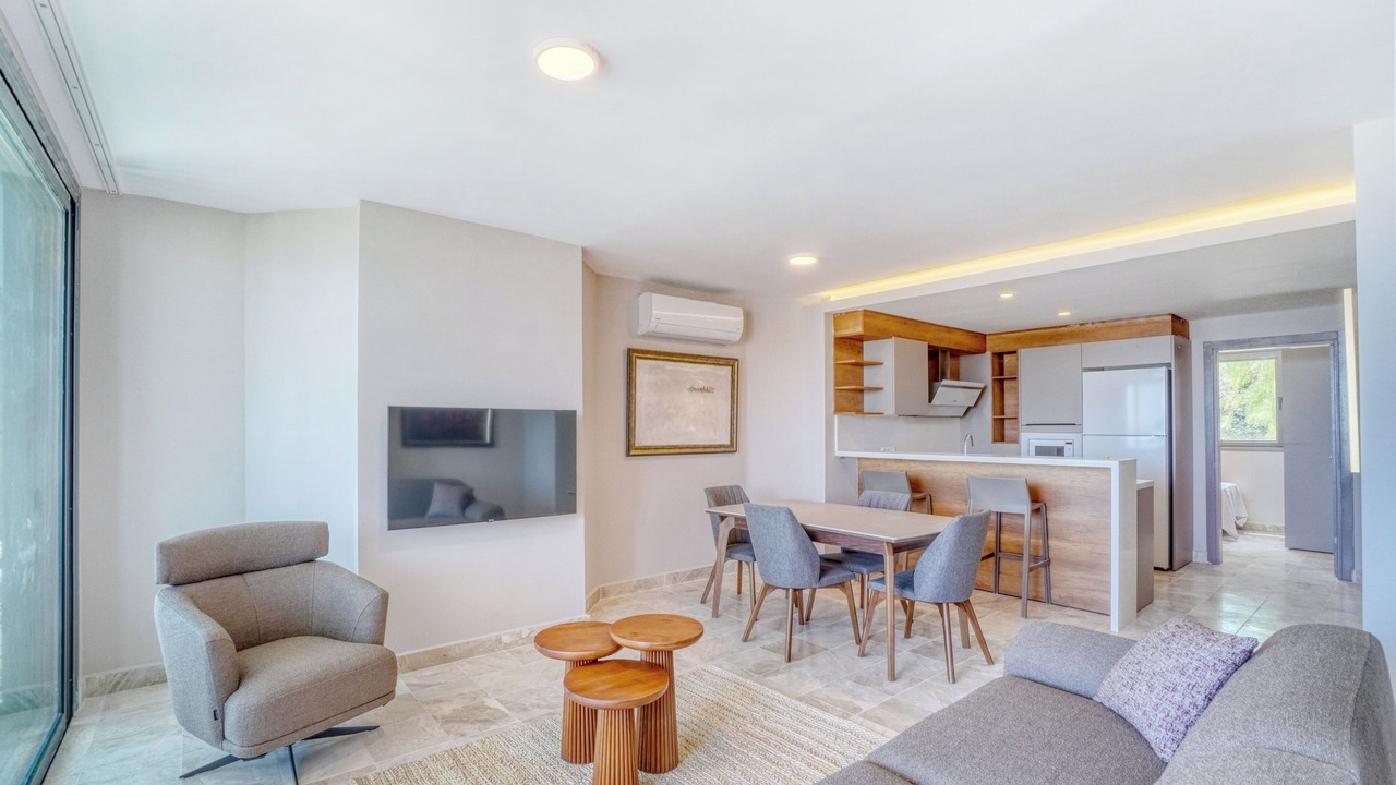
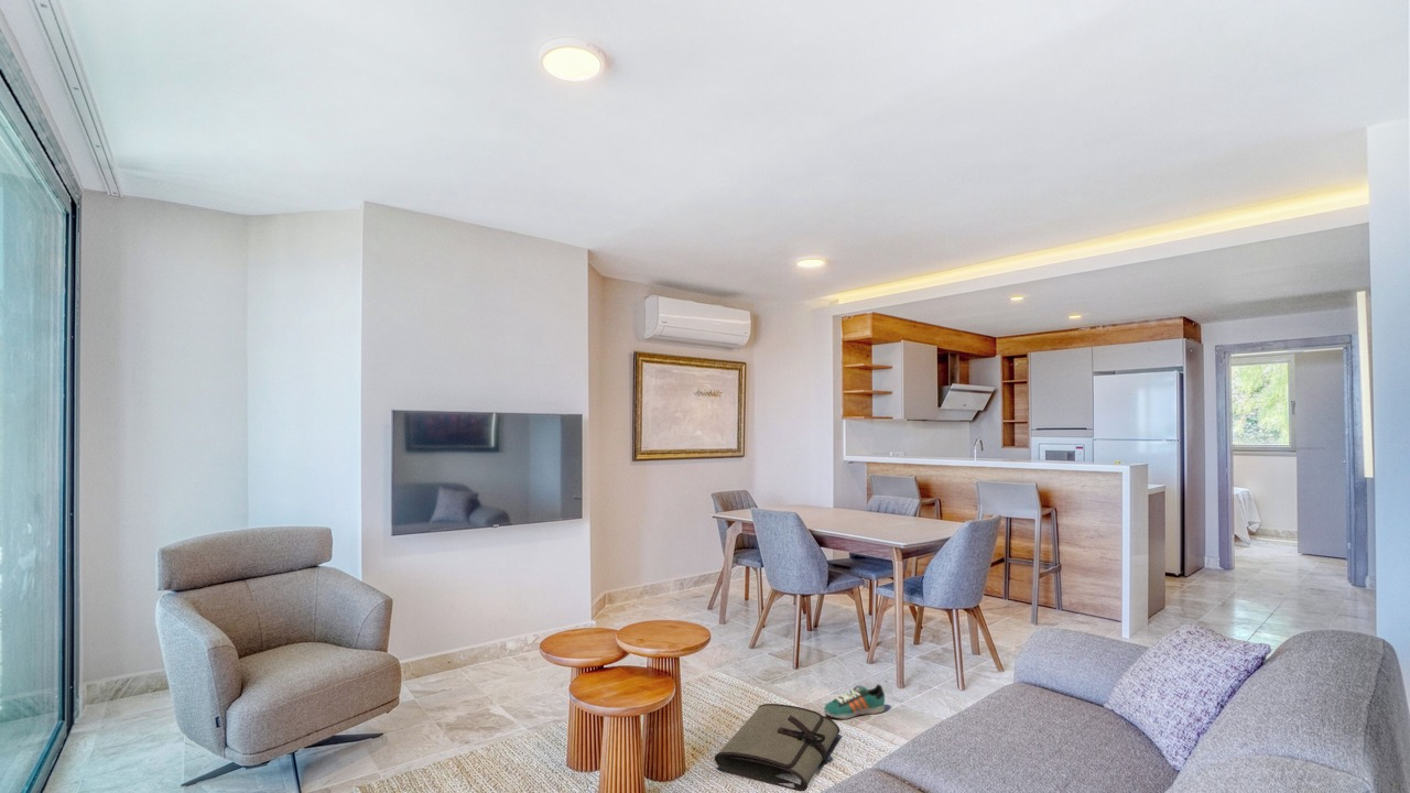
+ sneaker [823,683,886,719]
+ tool roll [714,703,842,792]
